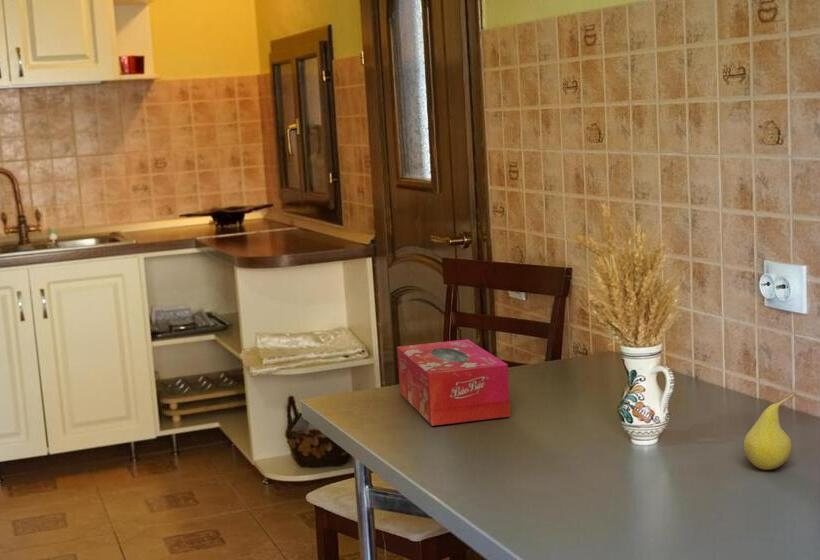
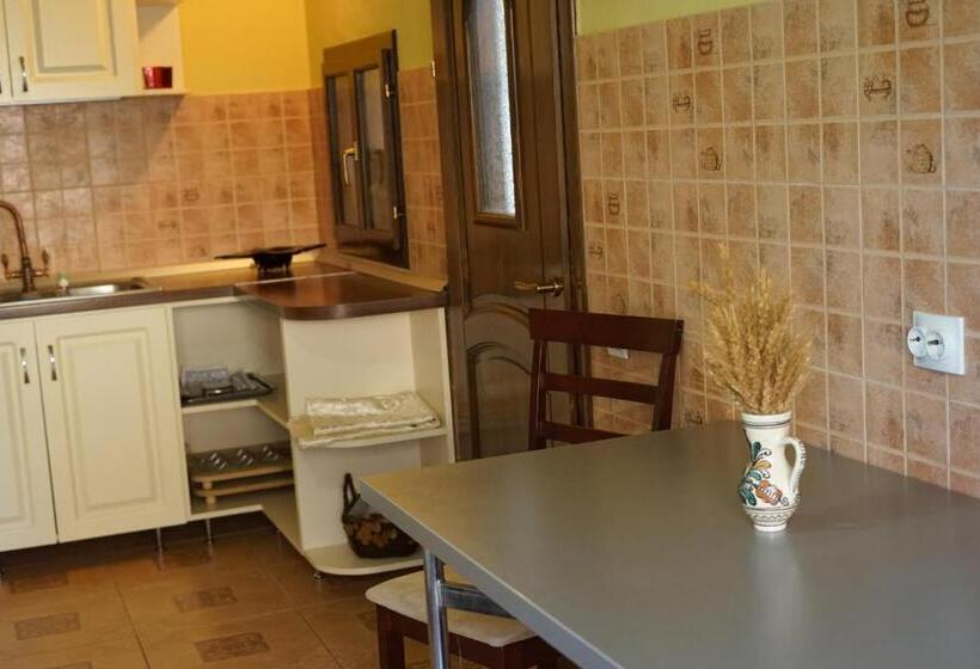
- fruit [743,391,797,471]
- tissue box [396,338,512,427]
